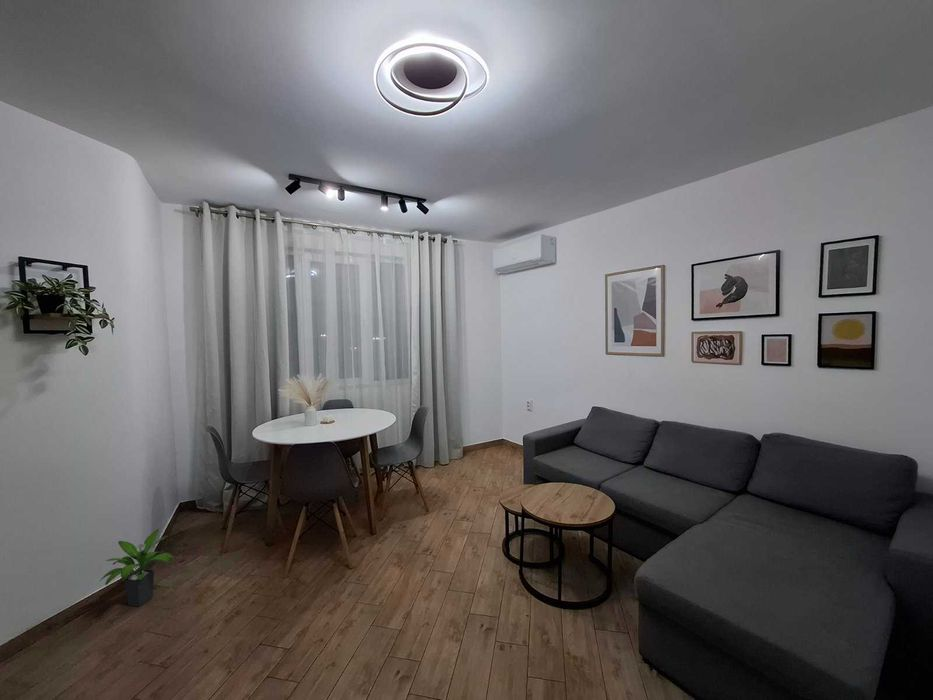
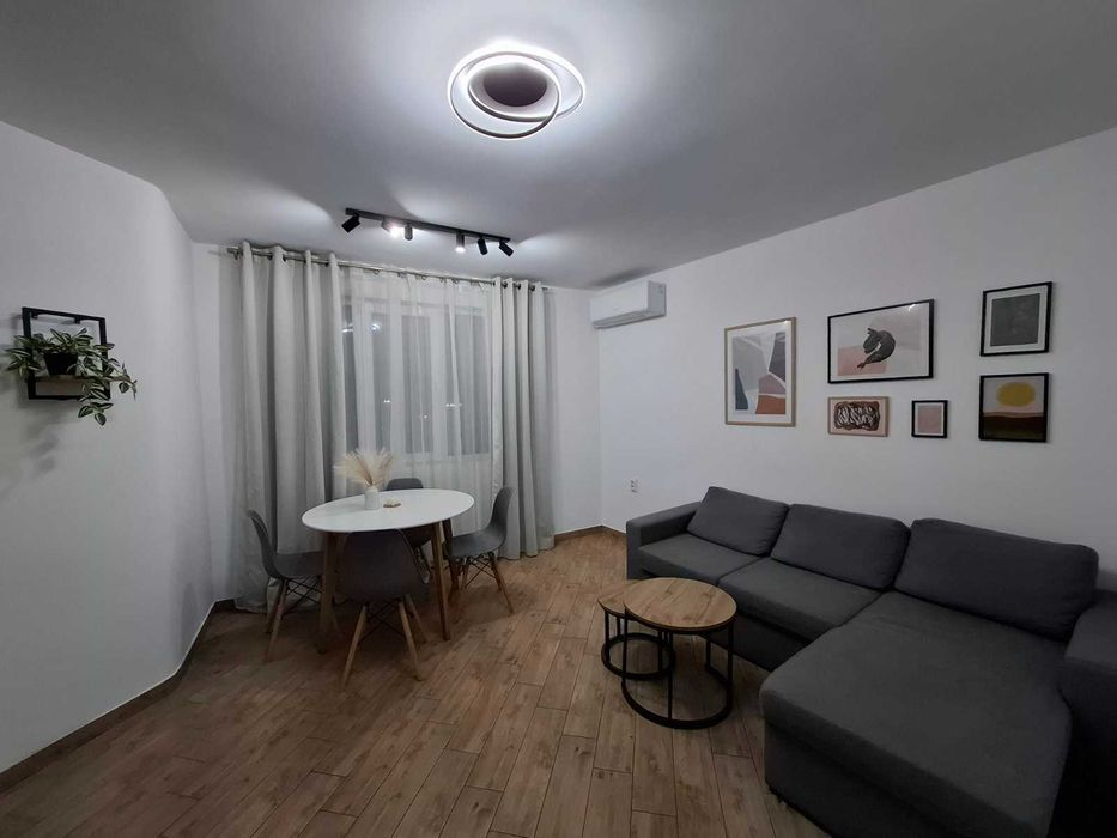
- potted plant [98,528,175,608]
